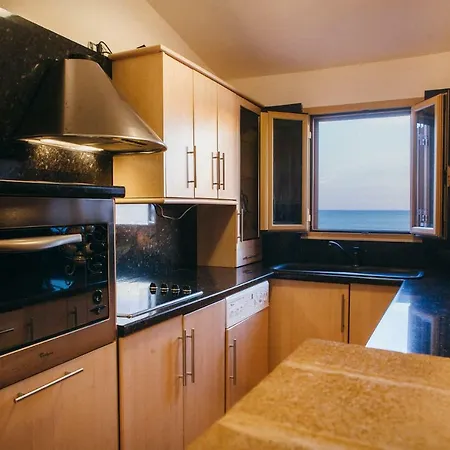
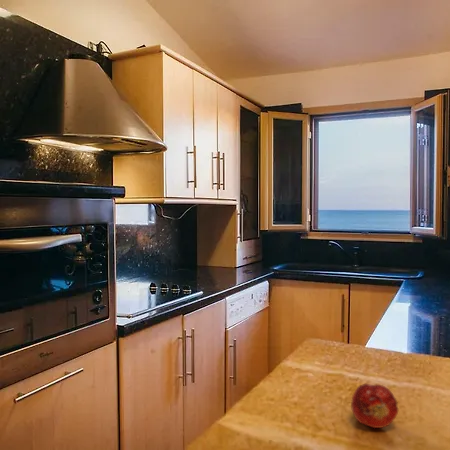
+ fruit [350,382,400,429]
